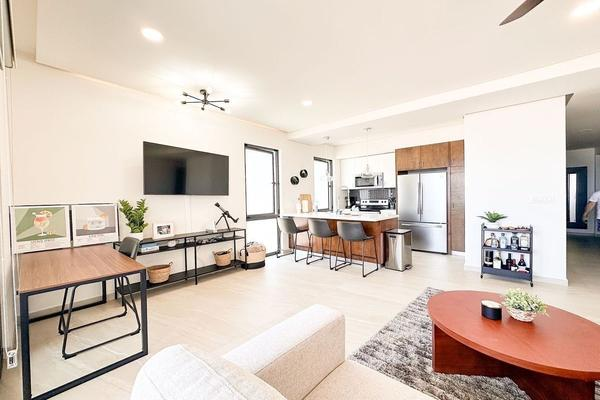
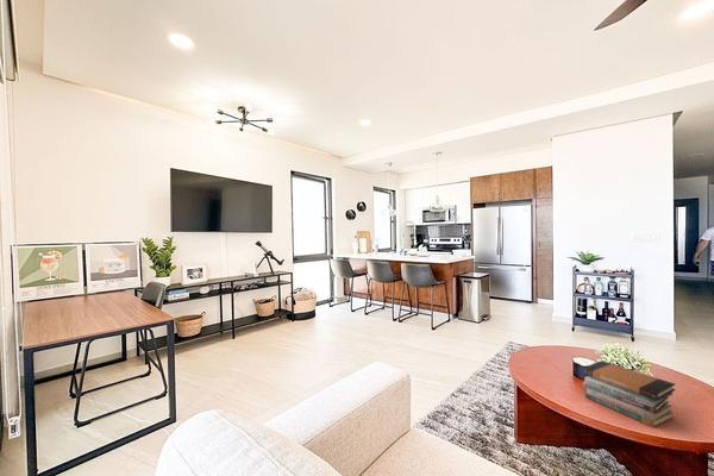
+ book stack [582,359,677,428]
